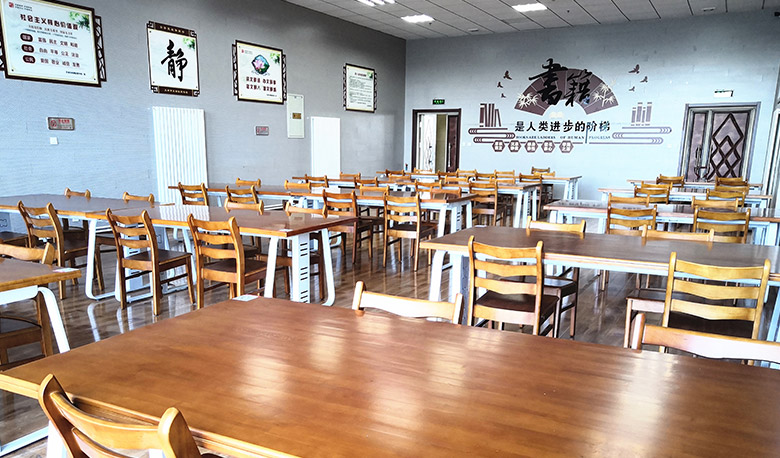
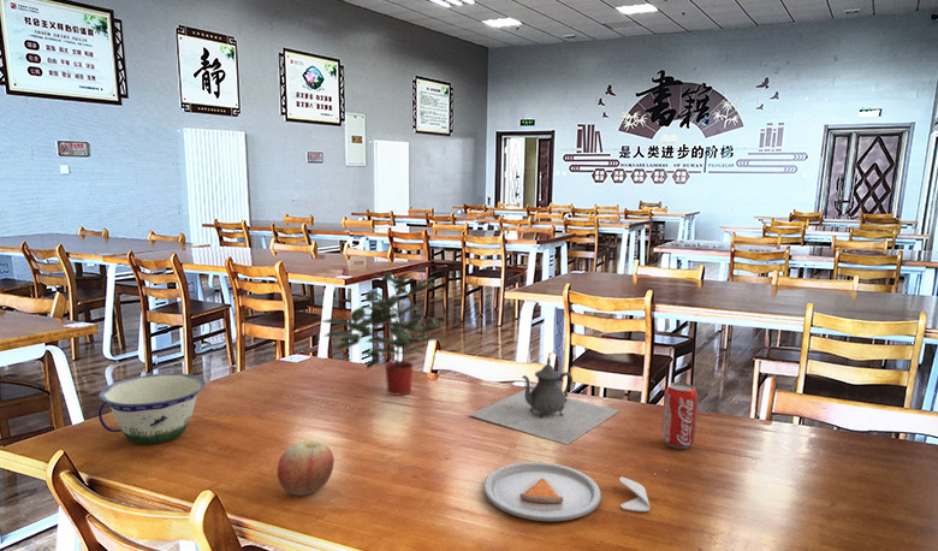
+ dinner plate [483,461,651,522]
+ bowl [97,372,207,445]
+ apple [277,440,336,497]
+ potted plant [321,271,447,396]
+ beverage can [660,381,699,450]
+ teapot [469,356,621,446]
